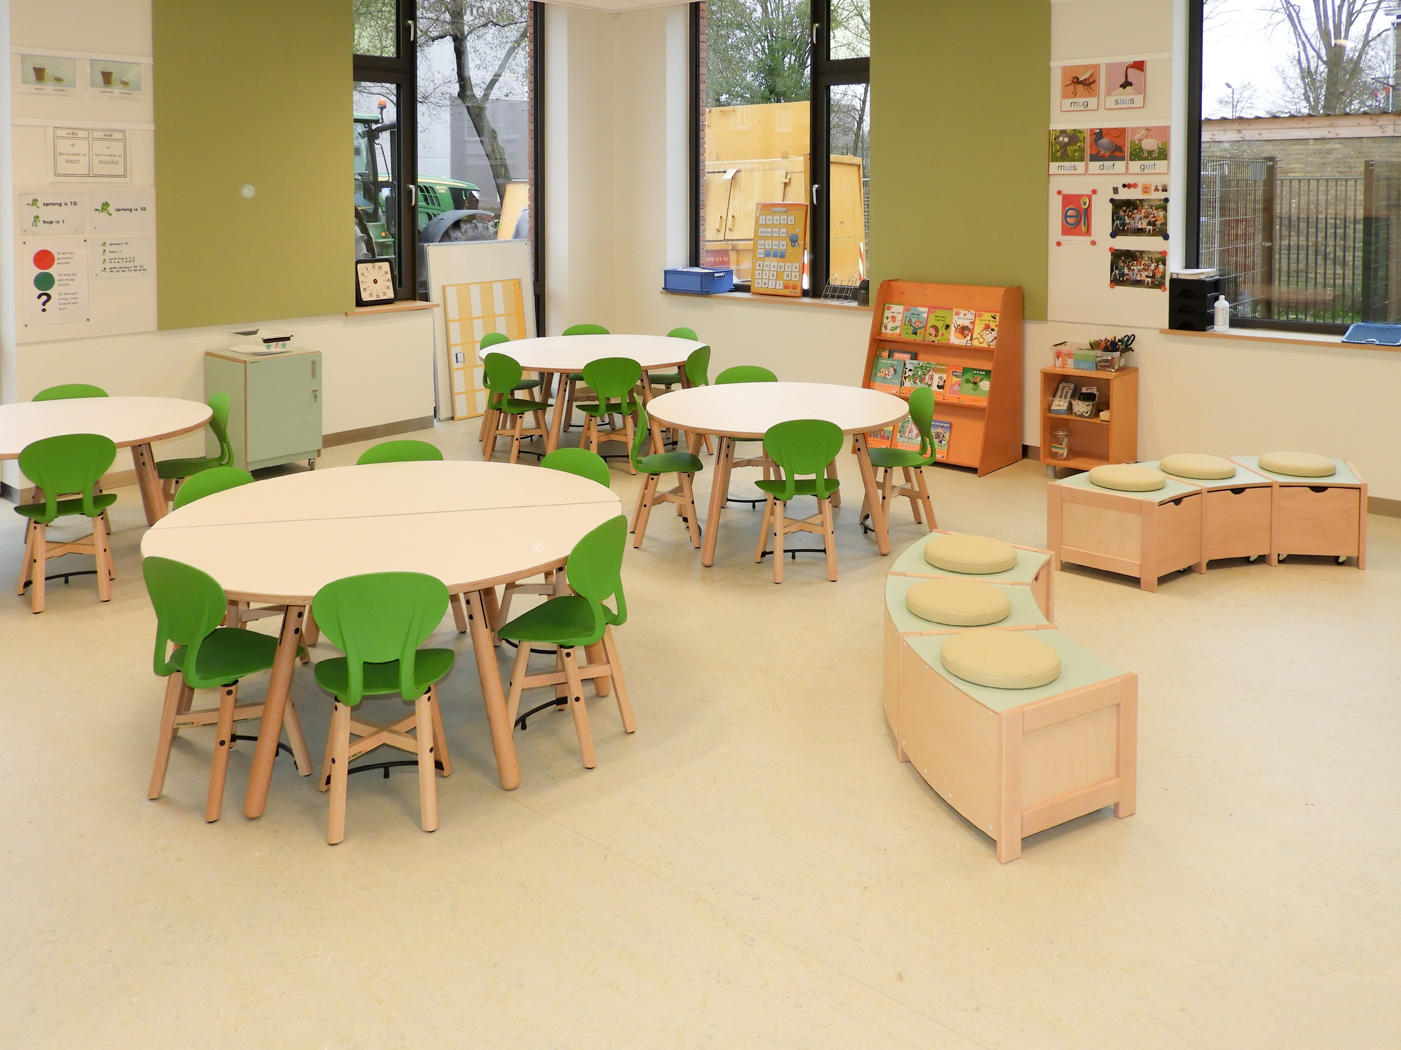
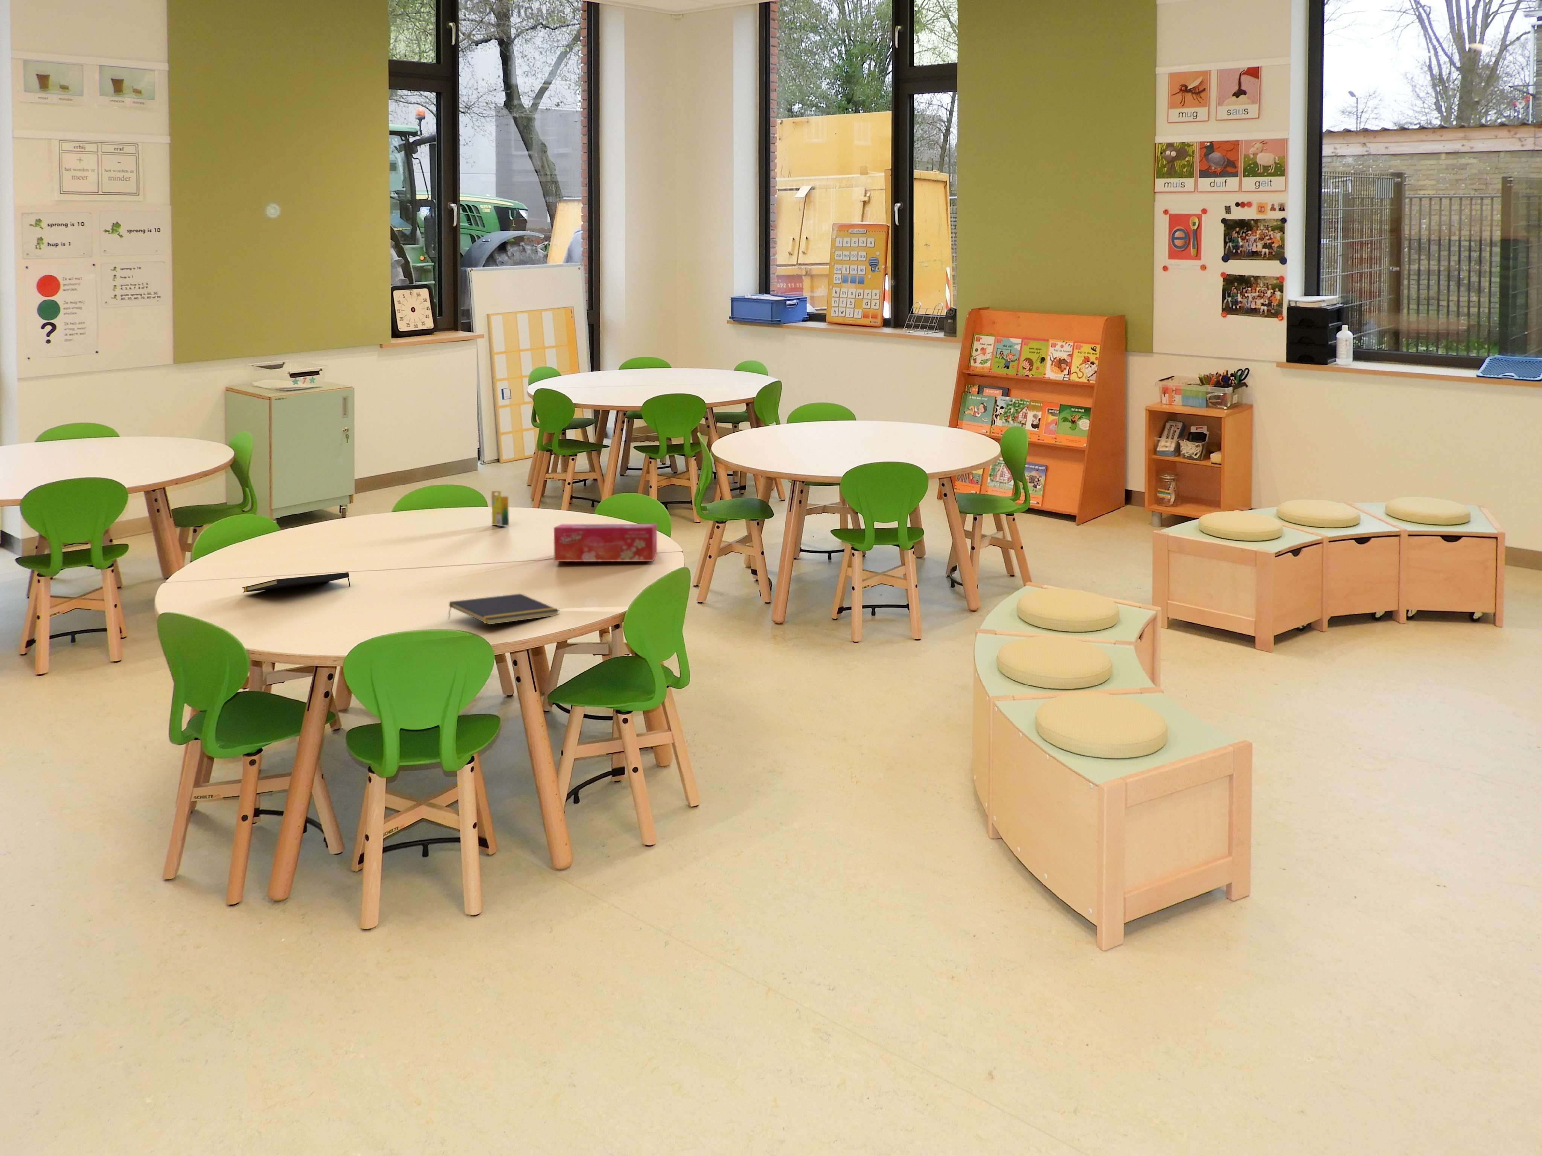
+ tissue box [554,523,657,562]
+ notepad [448,593,560,625]
+ notepad [242,572,351,593]
+ crayon box [491,491,510,527]
